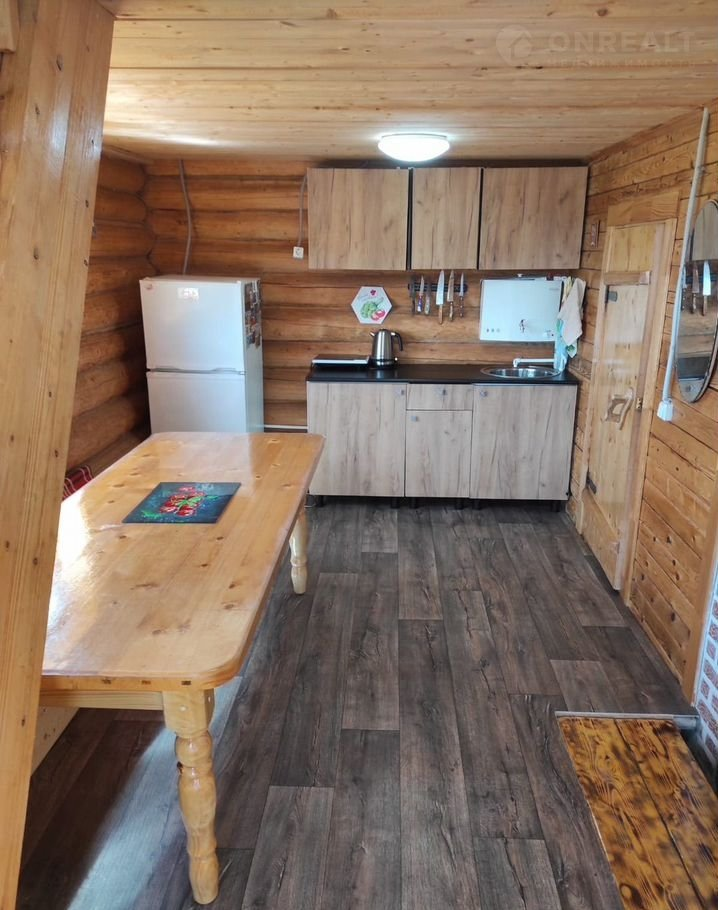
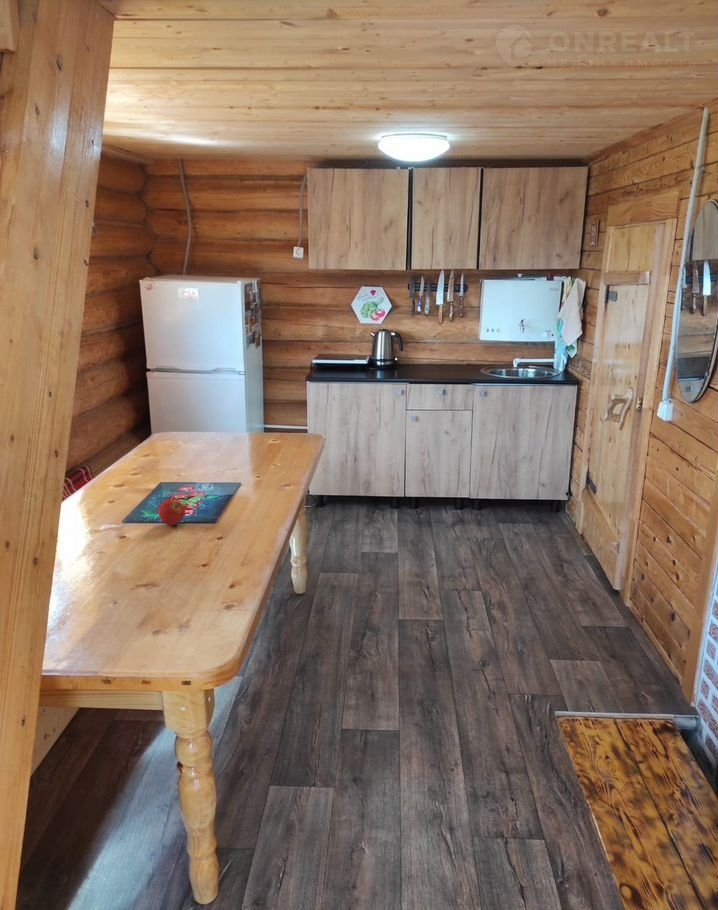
+ fruit [158,499,186,526]
